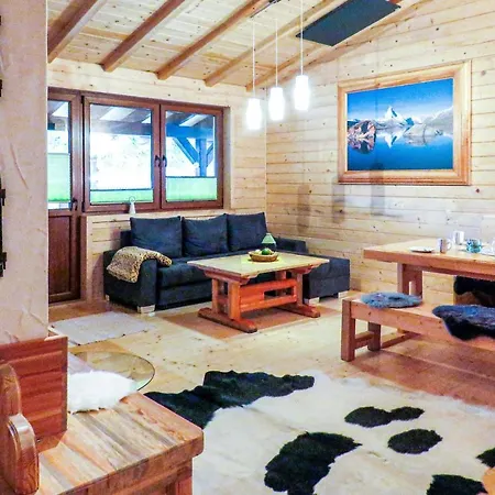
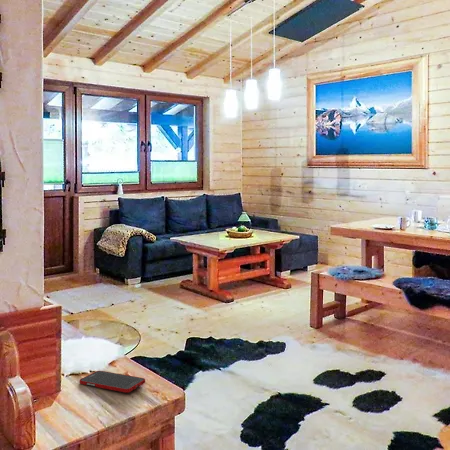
+ cell phone [79,370,146,394]
